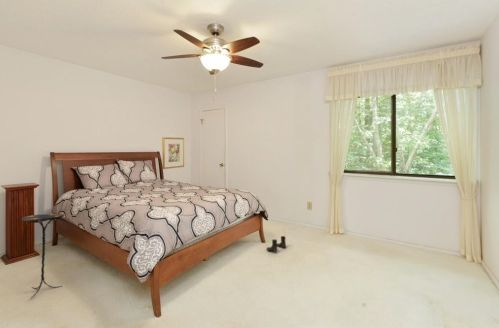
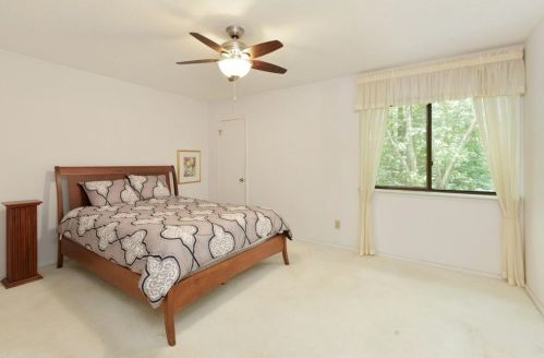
- boots [266,235,287,253]
- side table [21,213,65,299]
